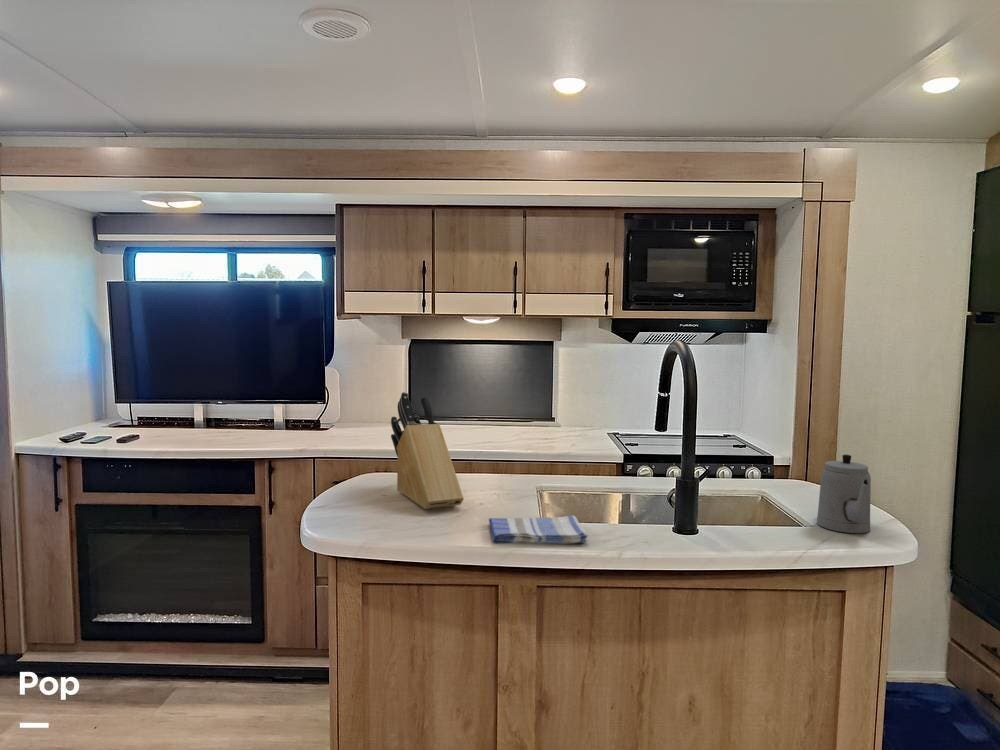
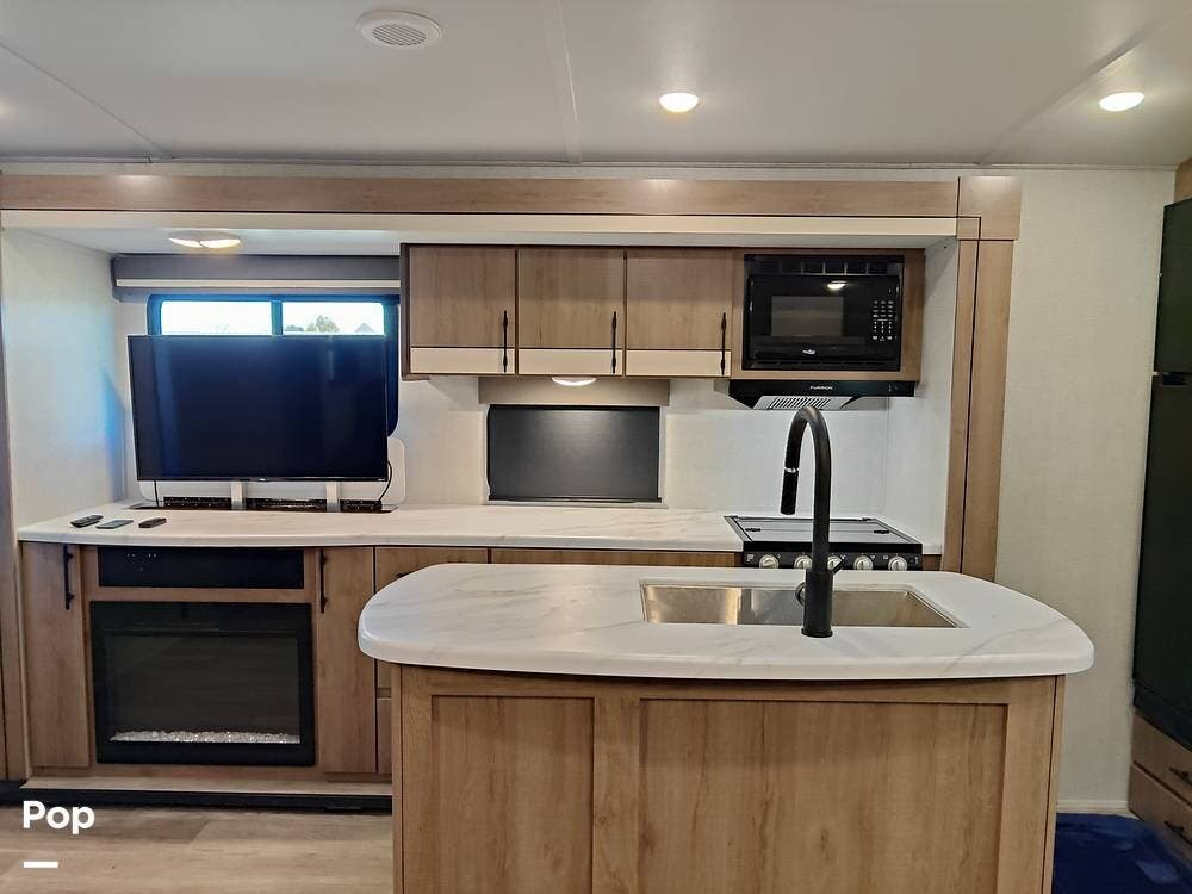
- teapot [816,454,872,534]
- dish towel [488,515,590,545]
- knife block [390,391,465,510]
